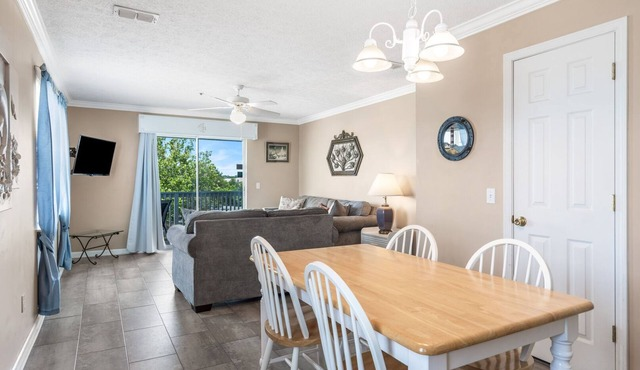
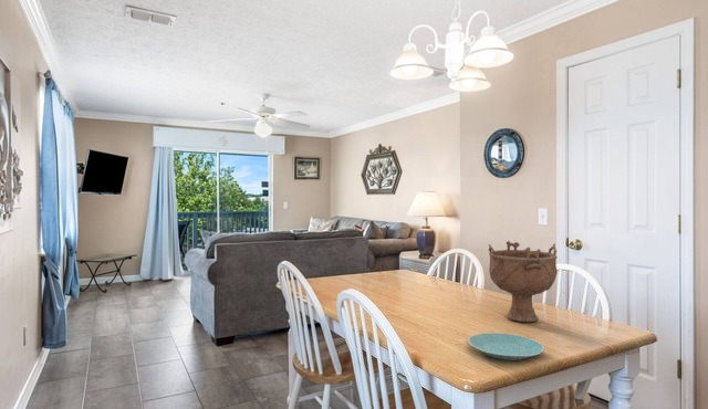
+ plate [467,332,545,361]
+ decorative bowl [488,240,559,323]
